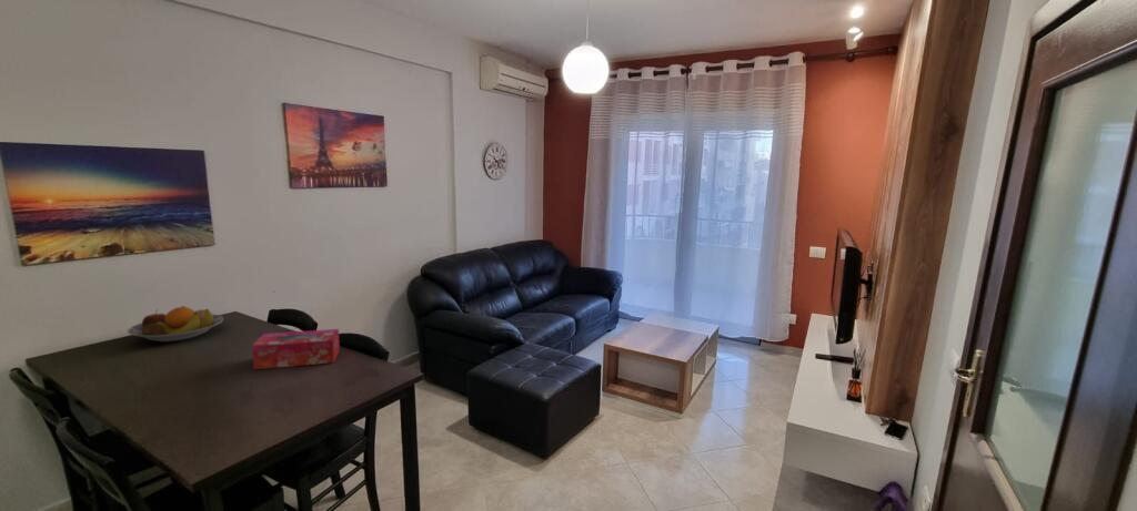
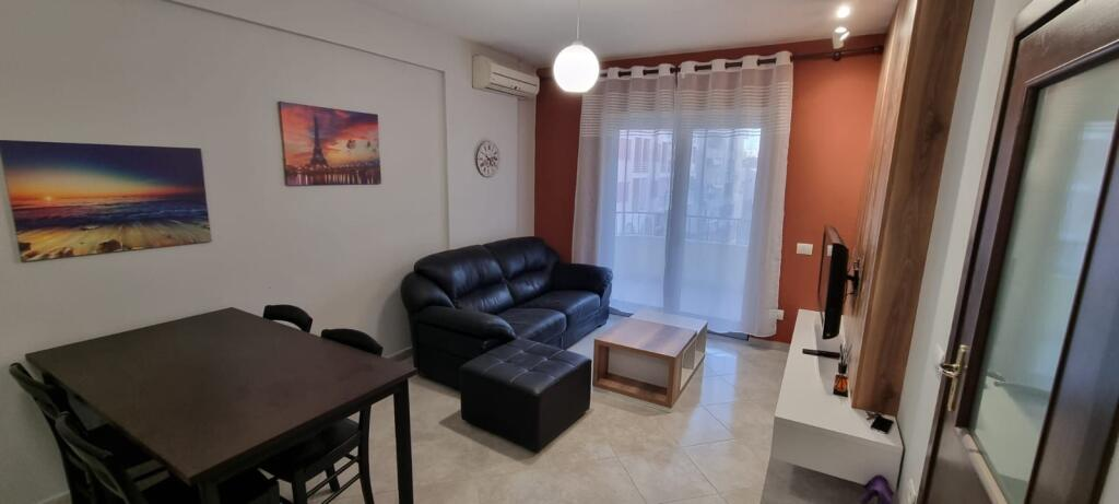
- tissue box [251,328,341,370]
- fruit bowl [127,305,224,343]
